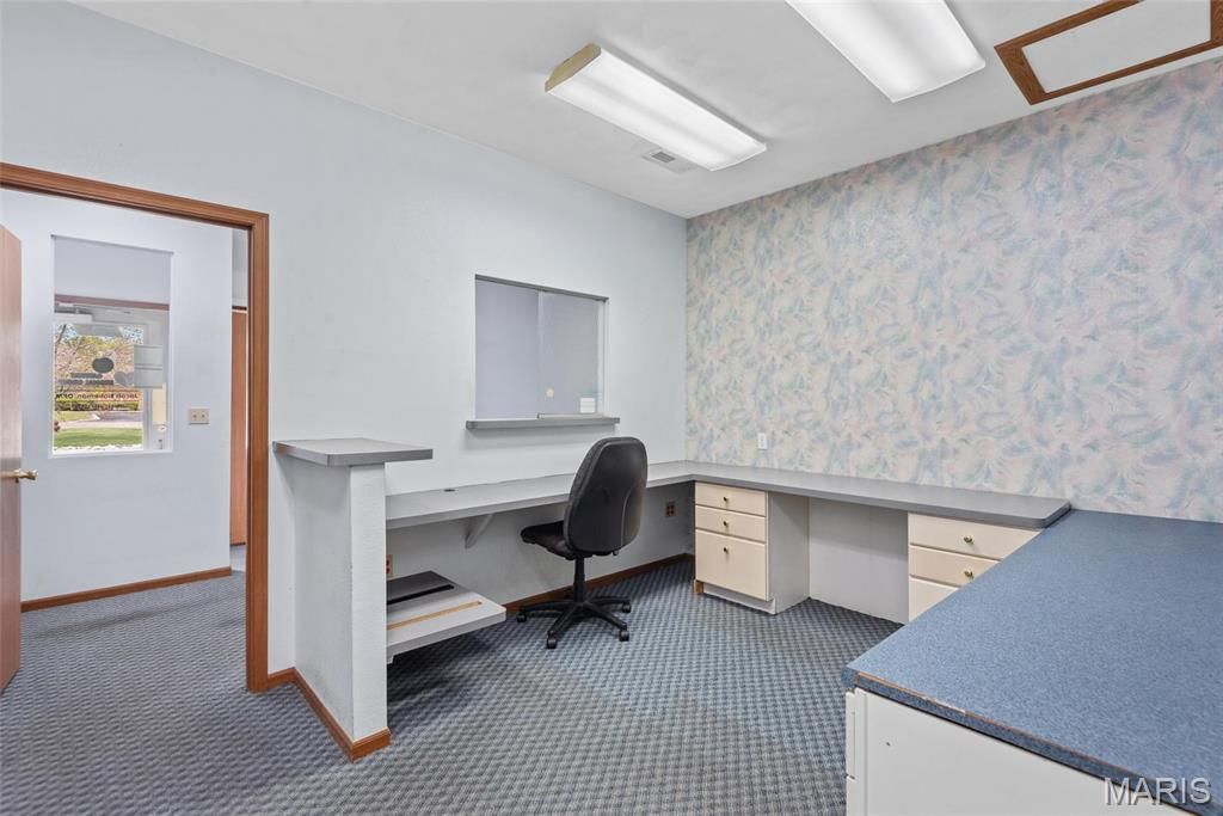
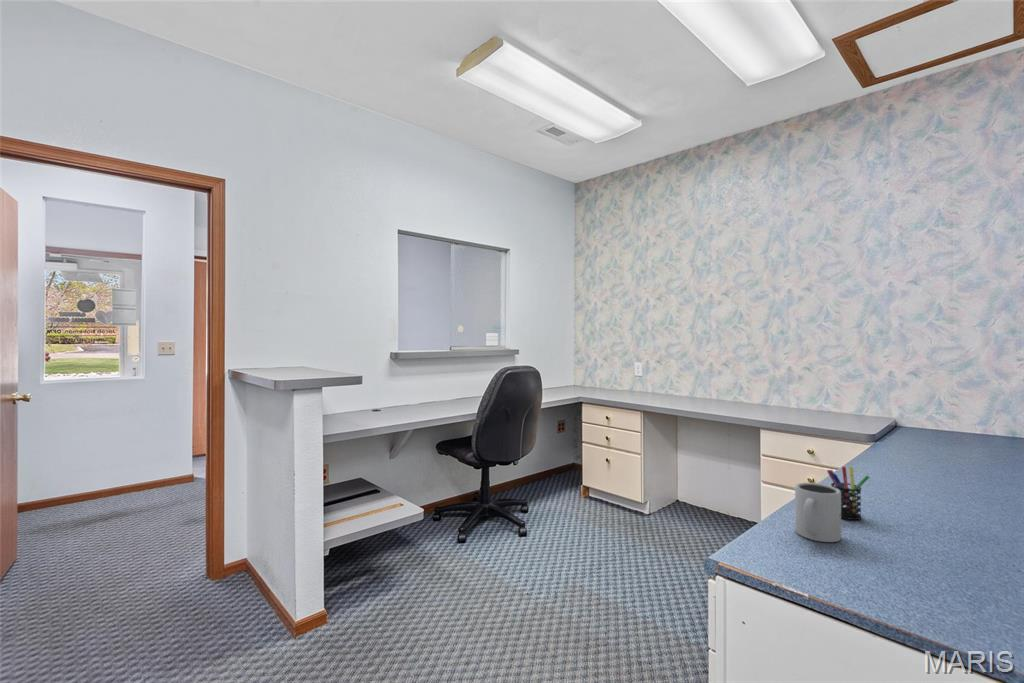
+ pen holder [826,465,871,521]
+ mug [794,482,842,543]
